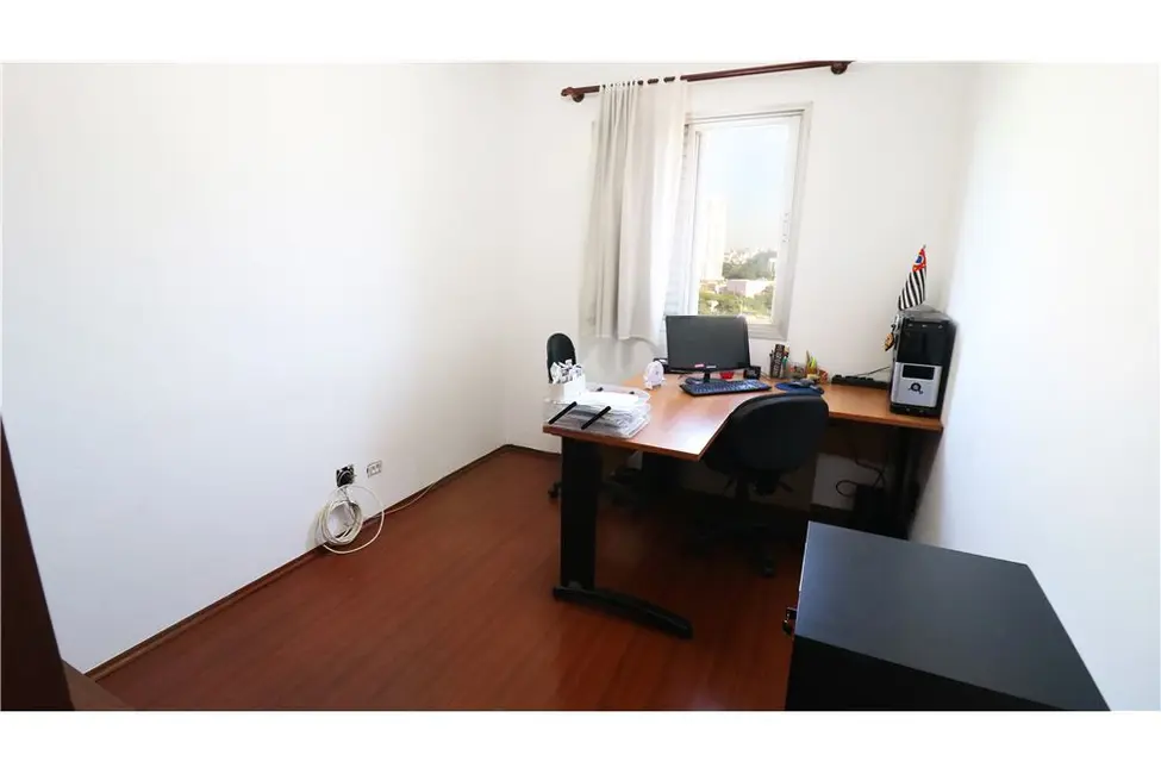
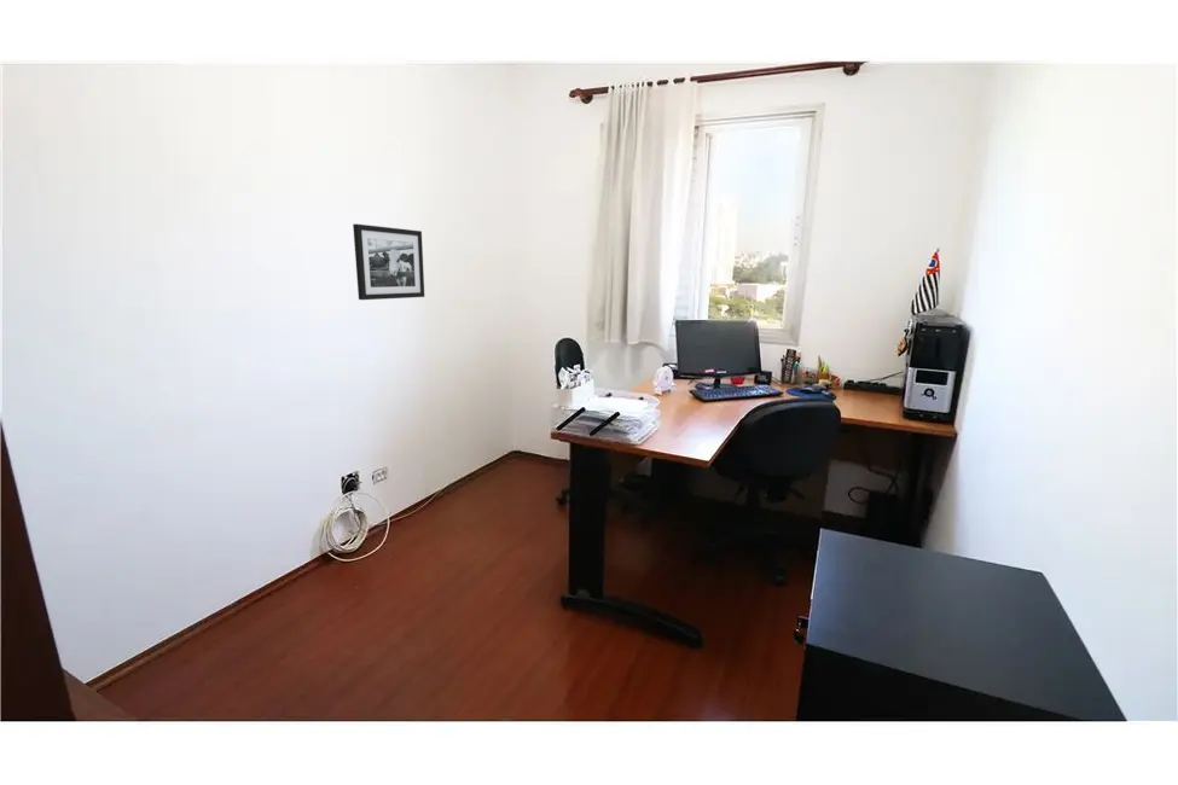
+ picture frame [352,222,425,301]
